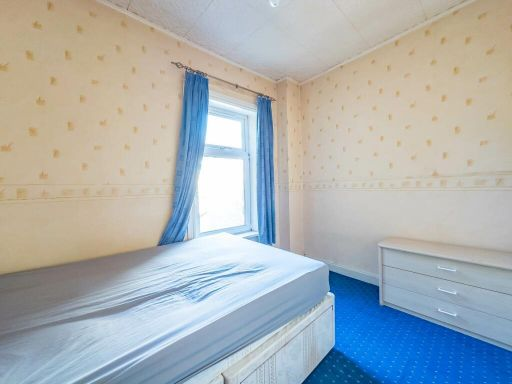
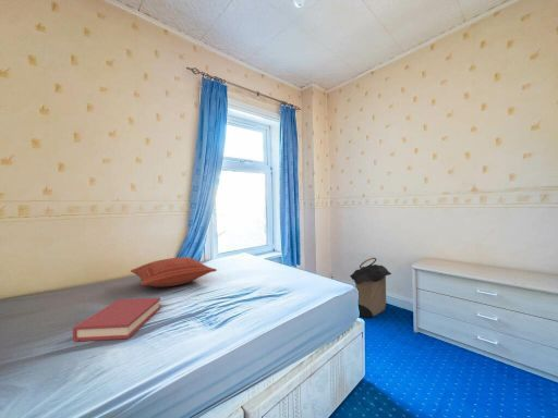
+ laundry hamper [349,257,392,319]
+ pillow [130,256,218,287]
+ hardback book [72,296,161,342]
